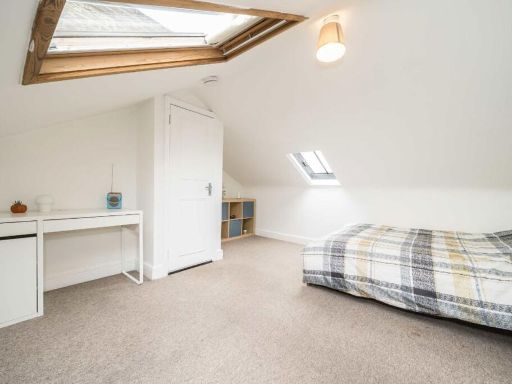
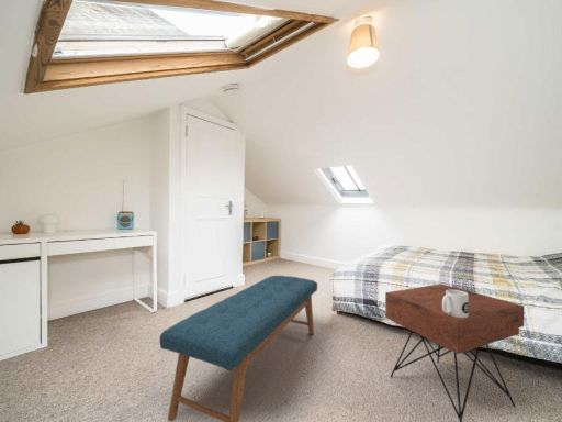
+ mug [442,290,469,318]
+ nightstand [384,282,525,422]
+ bench [159,275,318,422]
